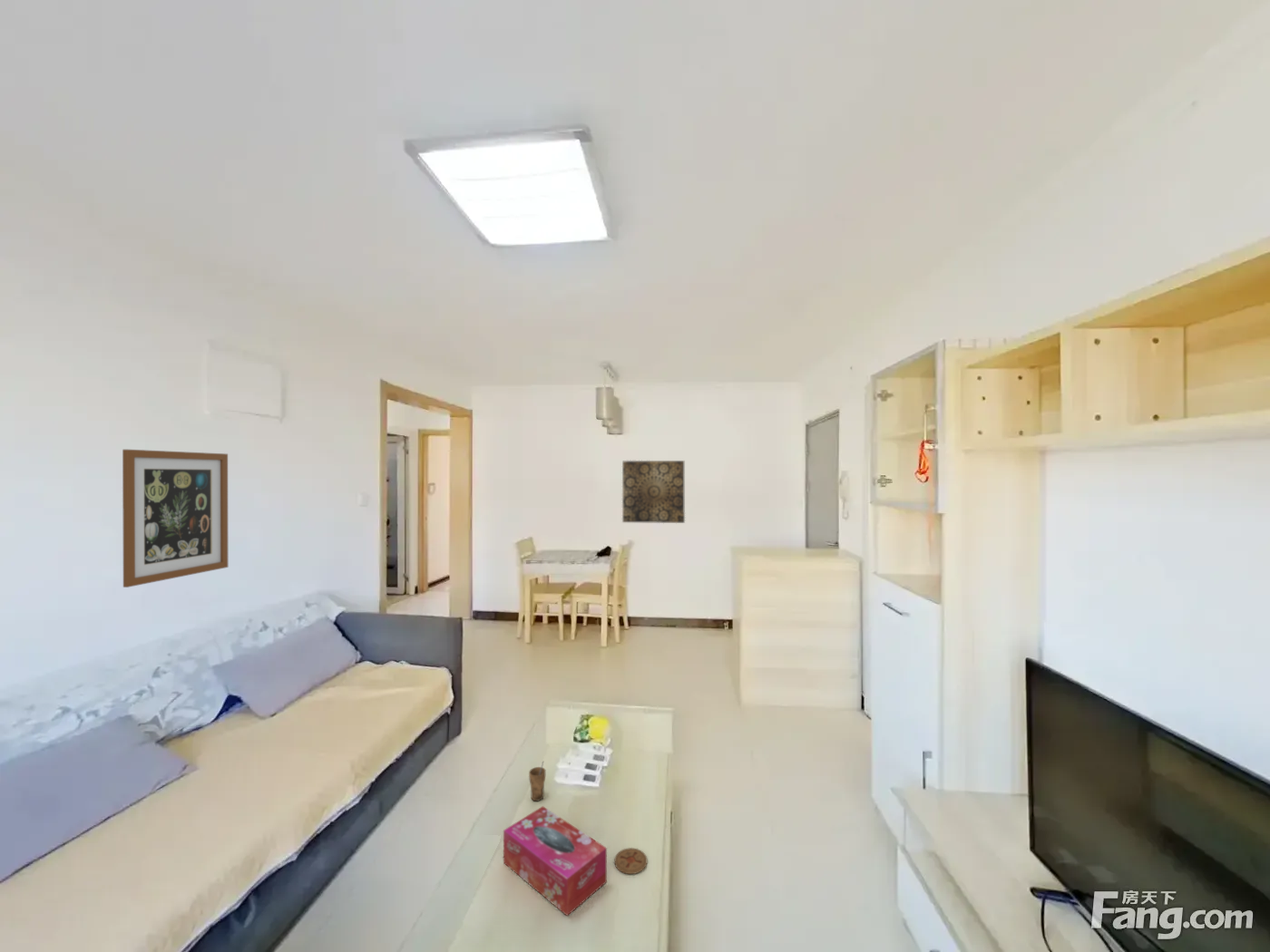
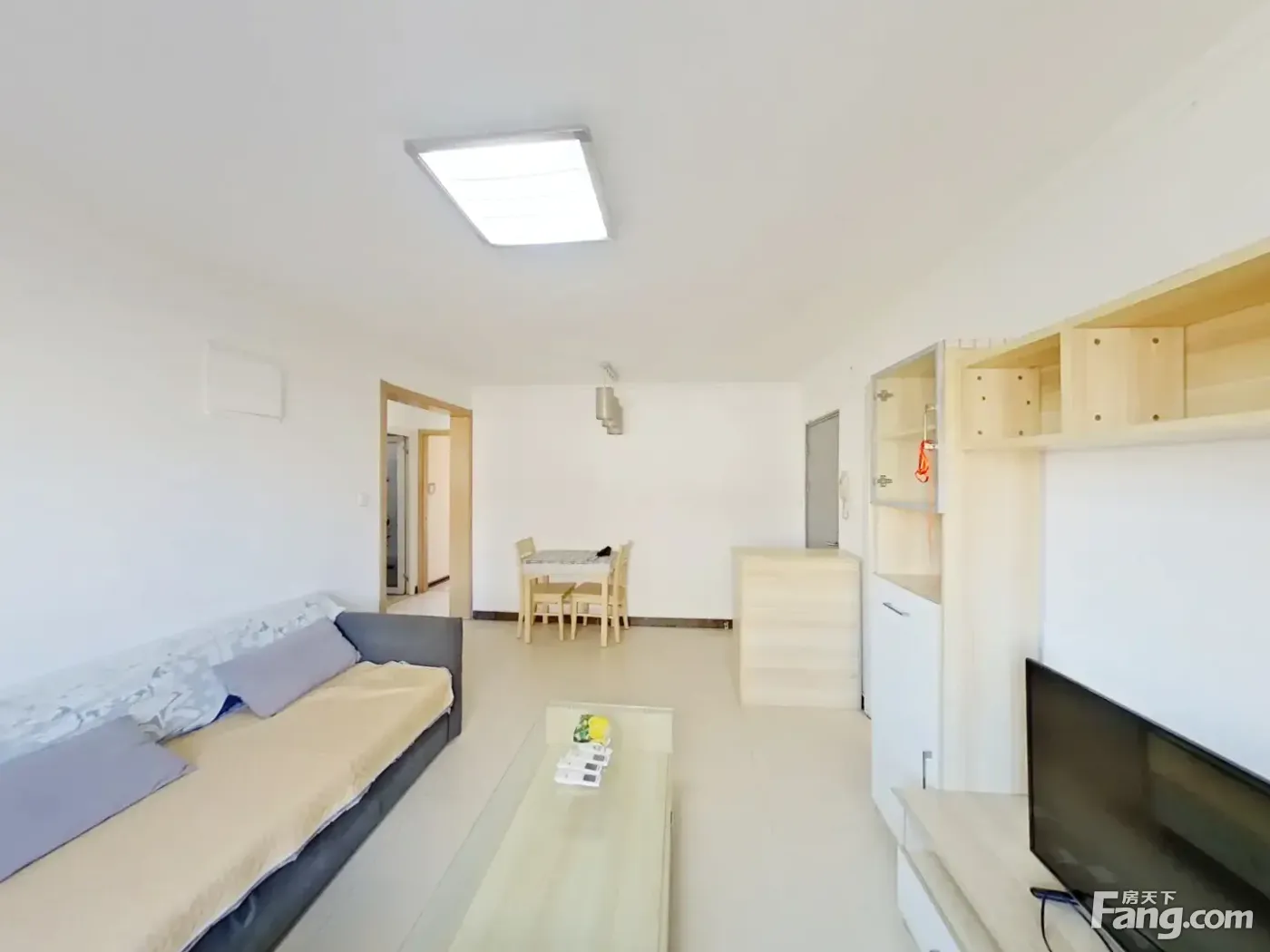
- cup [528,760,547,801]
- wall art [621,460,686,524]
- tissue box [503,805,608,917]
- wall art [122,449,229,588]
- coaster [614,847,648,875]
